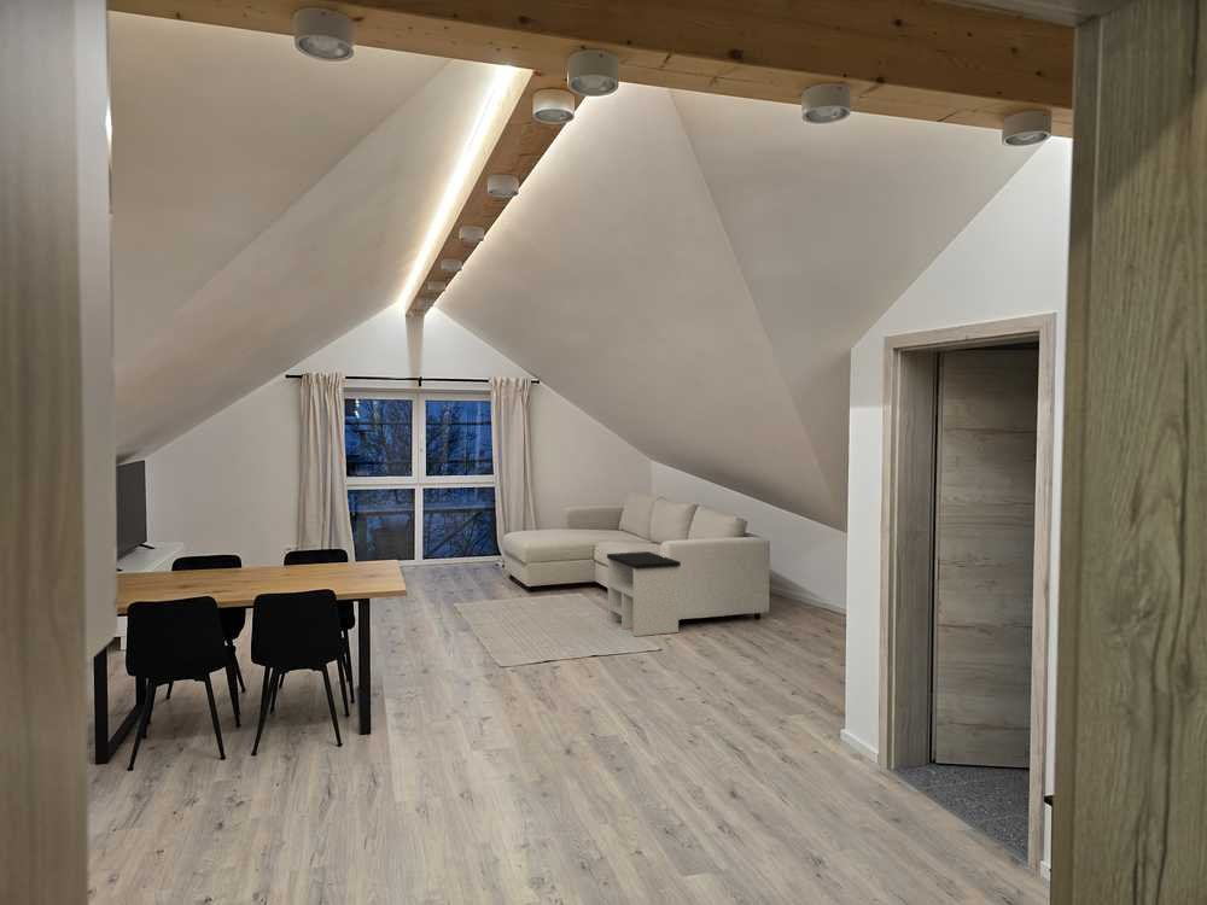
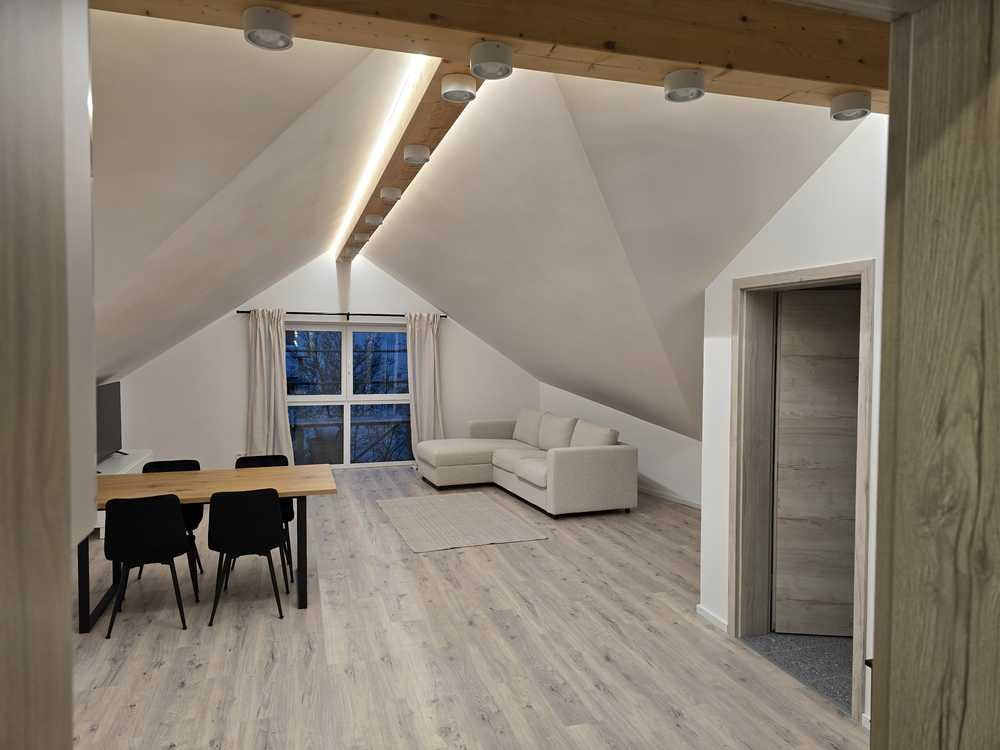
- side table [606,550,682,637]
